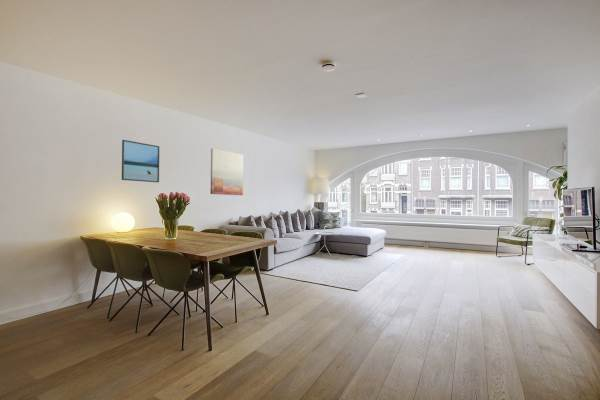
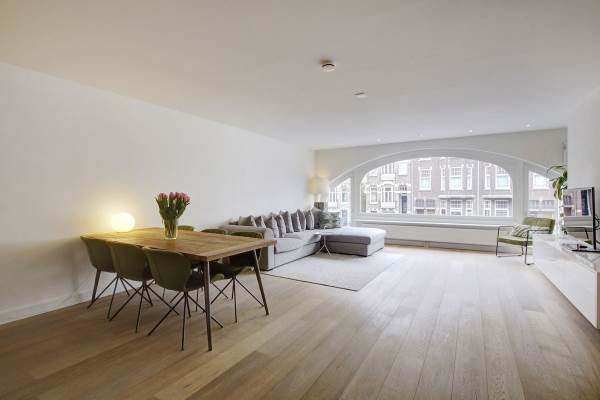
- wall art [210,147,244,196]
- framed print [121,139,160,183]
